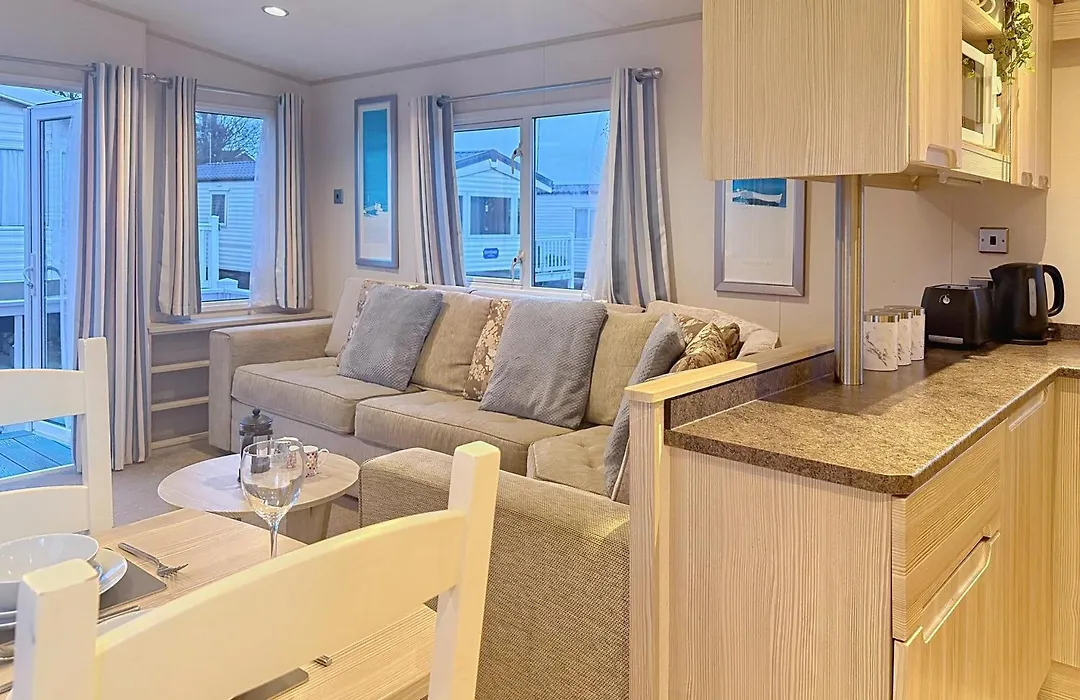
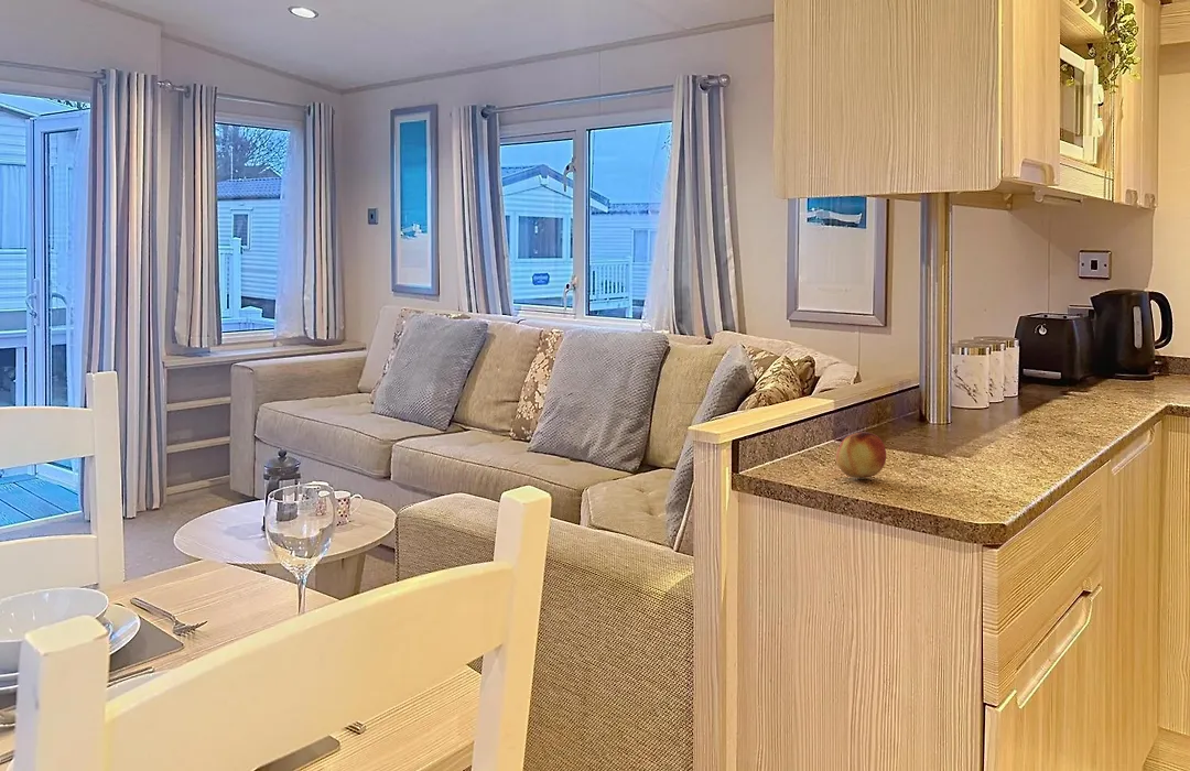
+ fruit [835,431,887,479]
